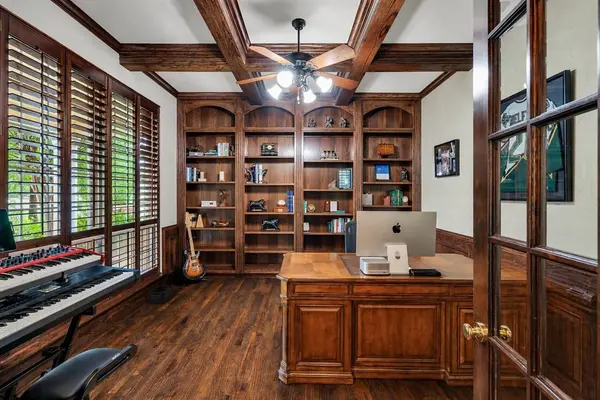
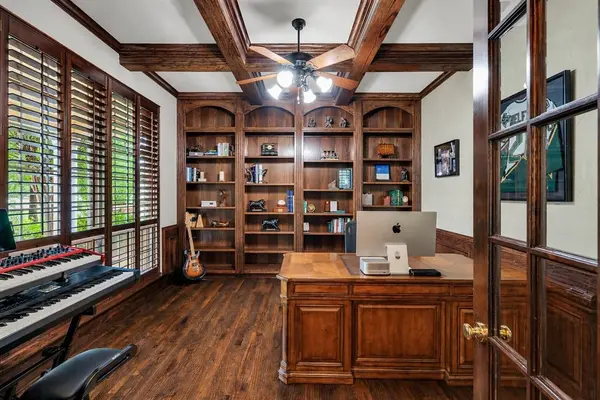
- storage bin [148,285,174,304]
